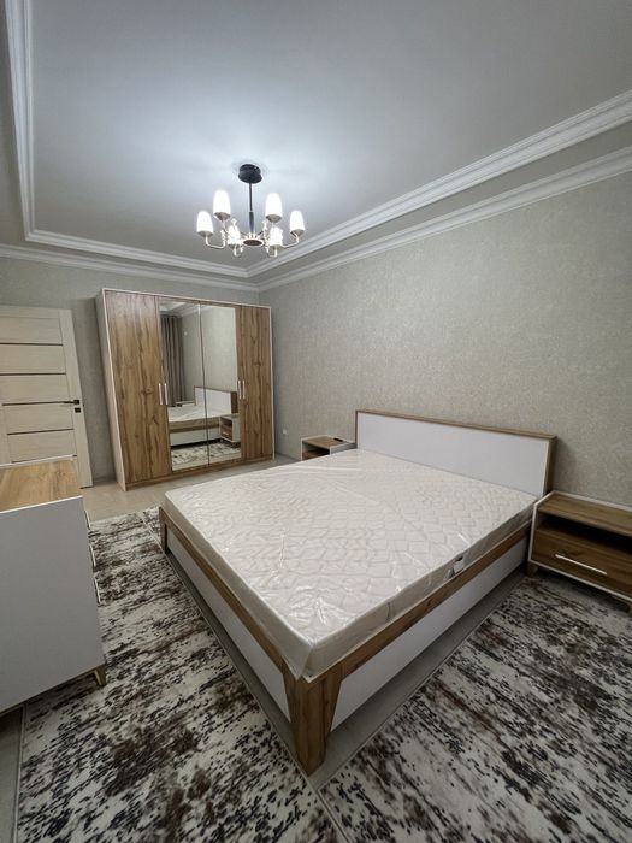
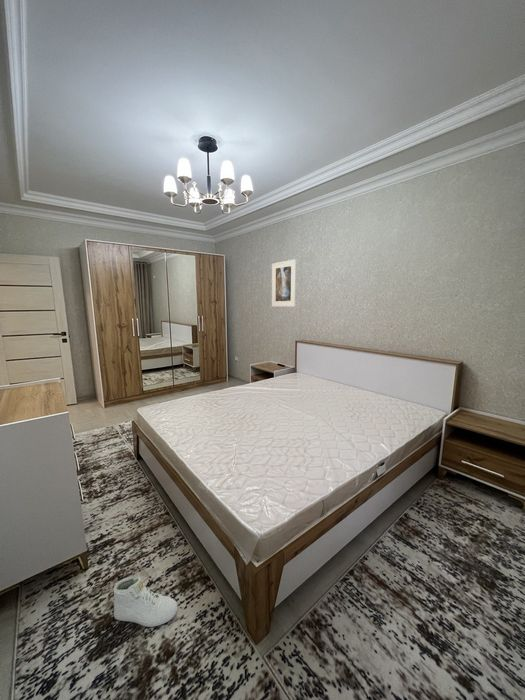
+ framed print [271,258,297,308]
+ sneaker [113,573,179,628]
